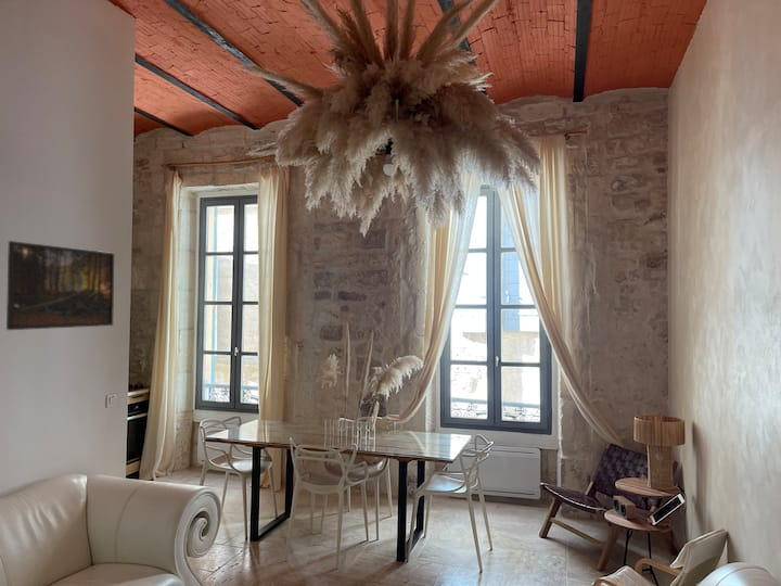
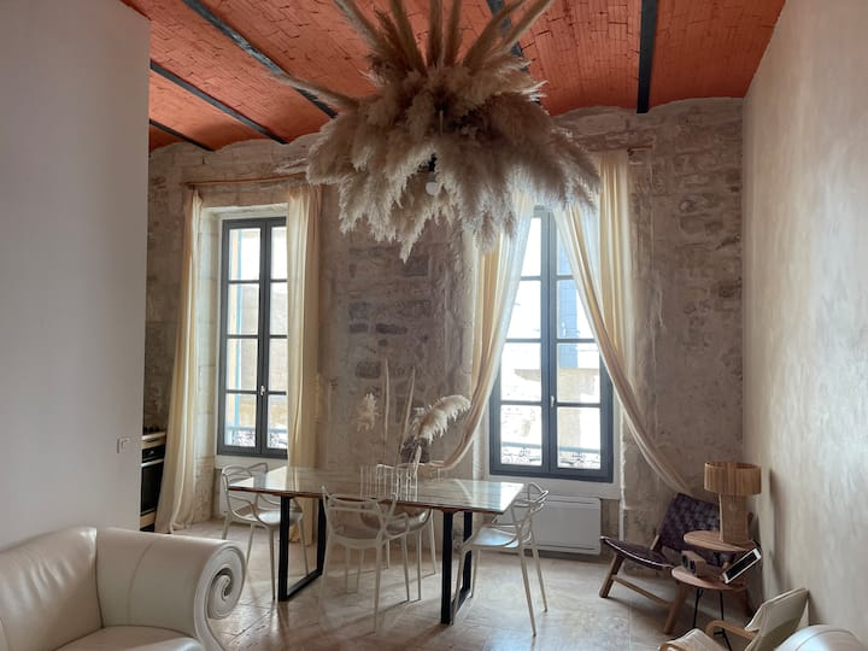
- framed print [5,240,115,331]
